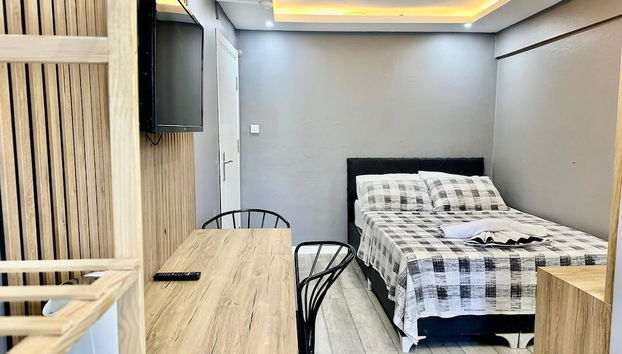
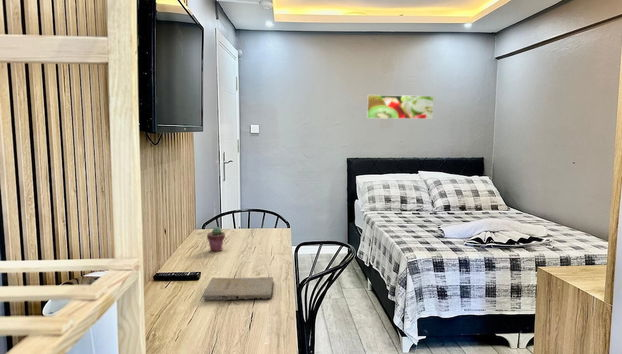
+ book [202,276,275,301]
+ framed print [366,94,435,120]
+ potted succulent [206,226,226,252]
